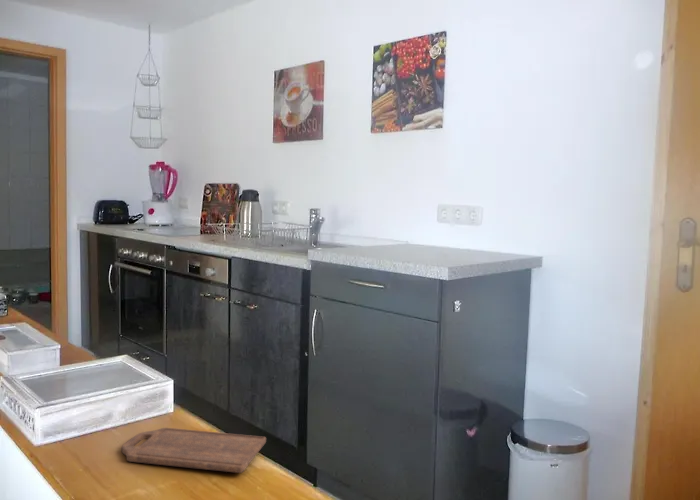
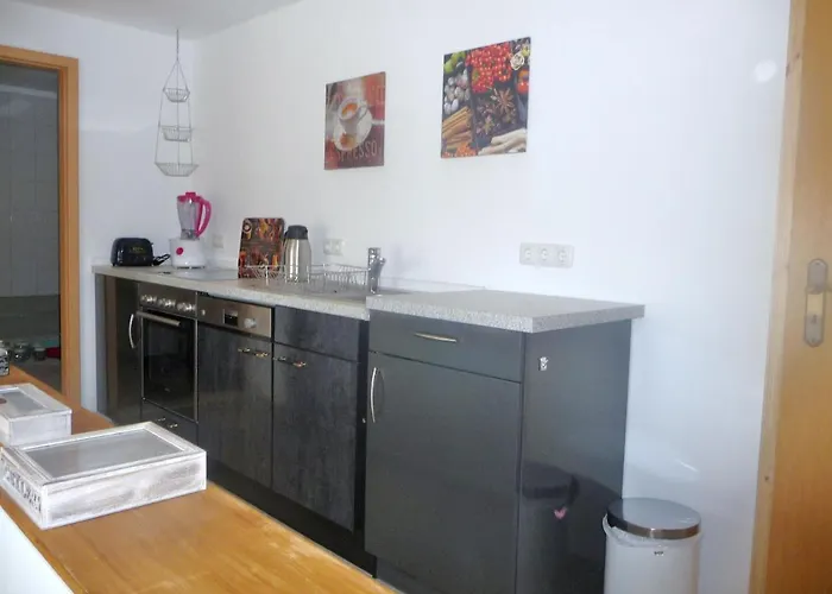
- cutting board [121,427,267,474]
